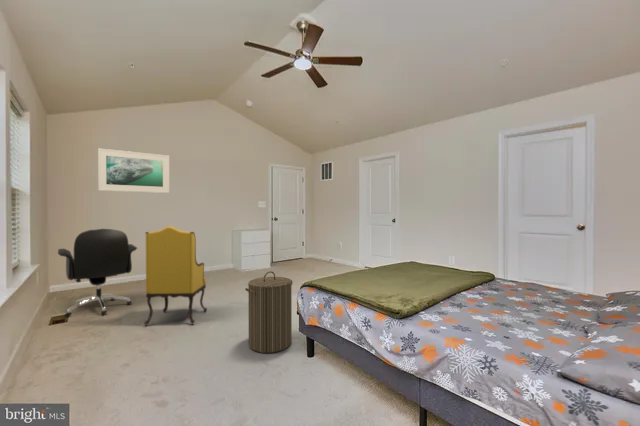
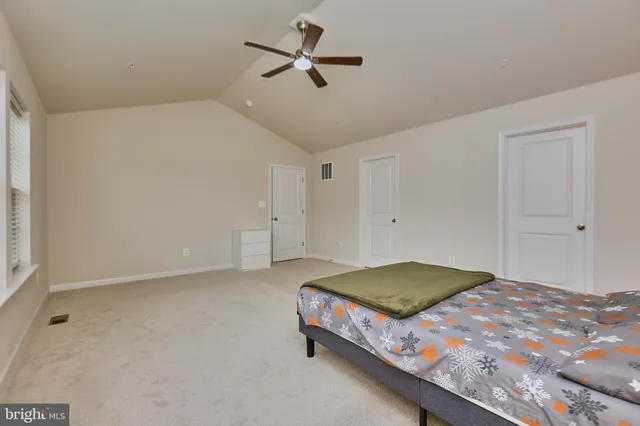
- office chair [57,228,138,318]
- laundry hamper [244,270,294,354]
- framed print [97,147,170,194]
- armchair [143,225,208,327]
